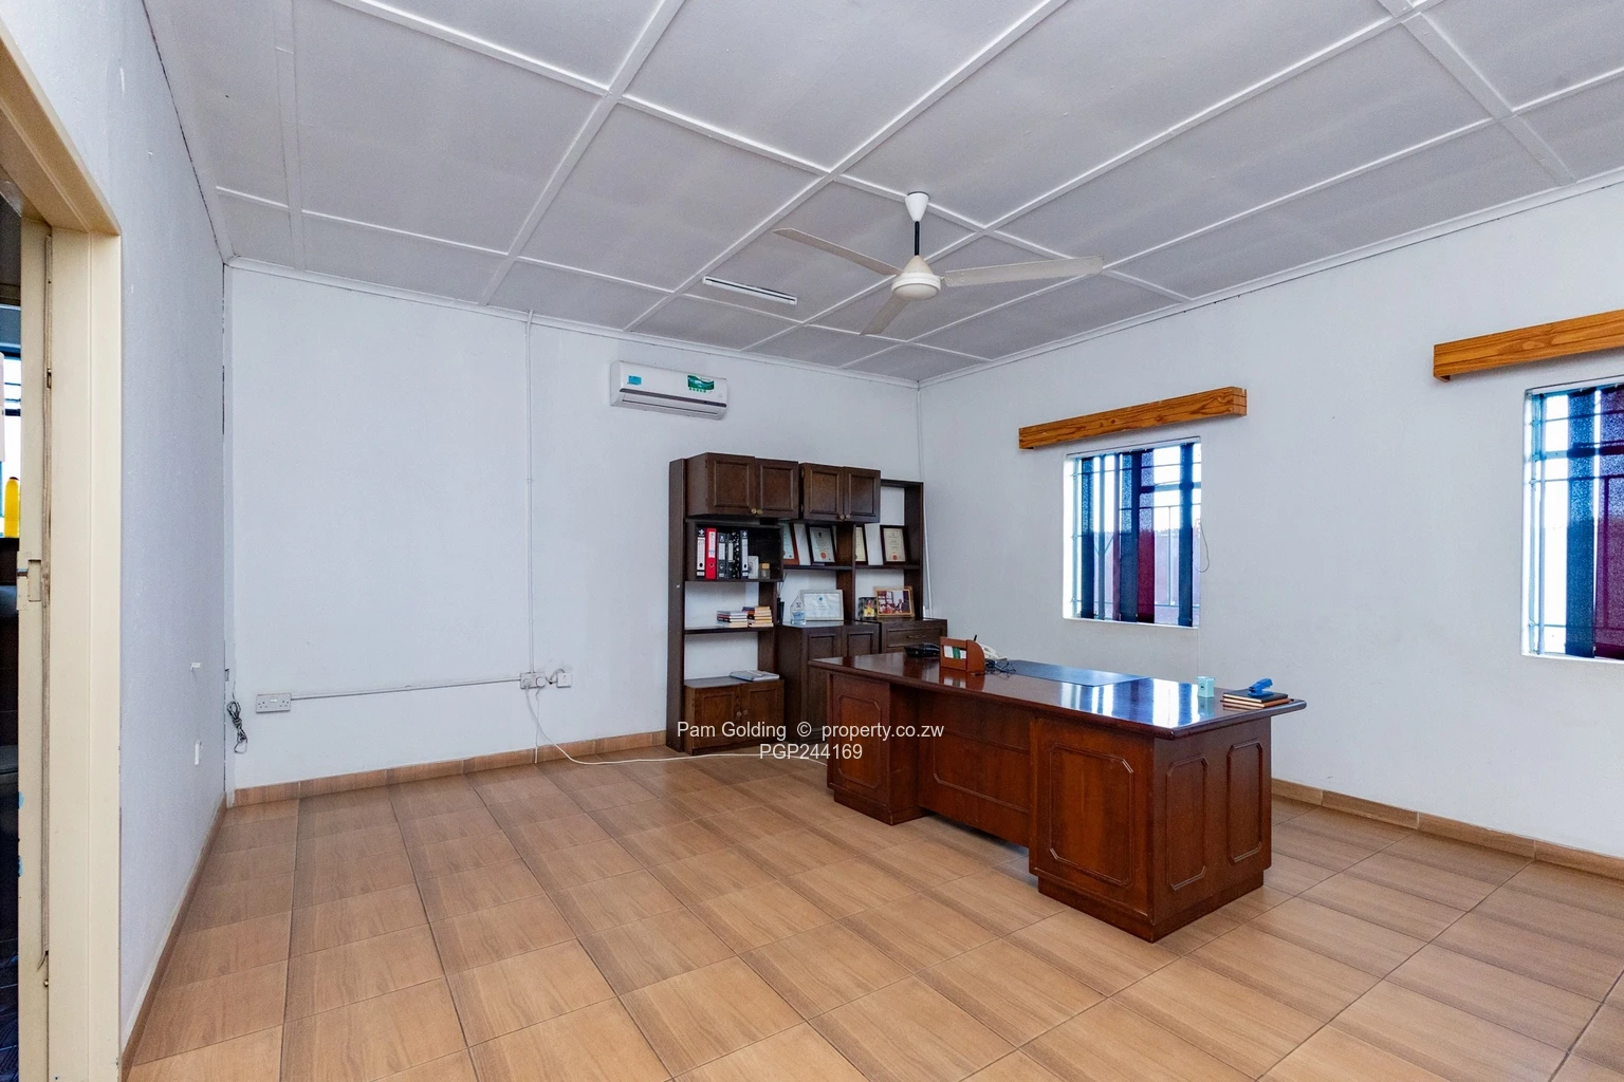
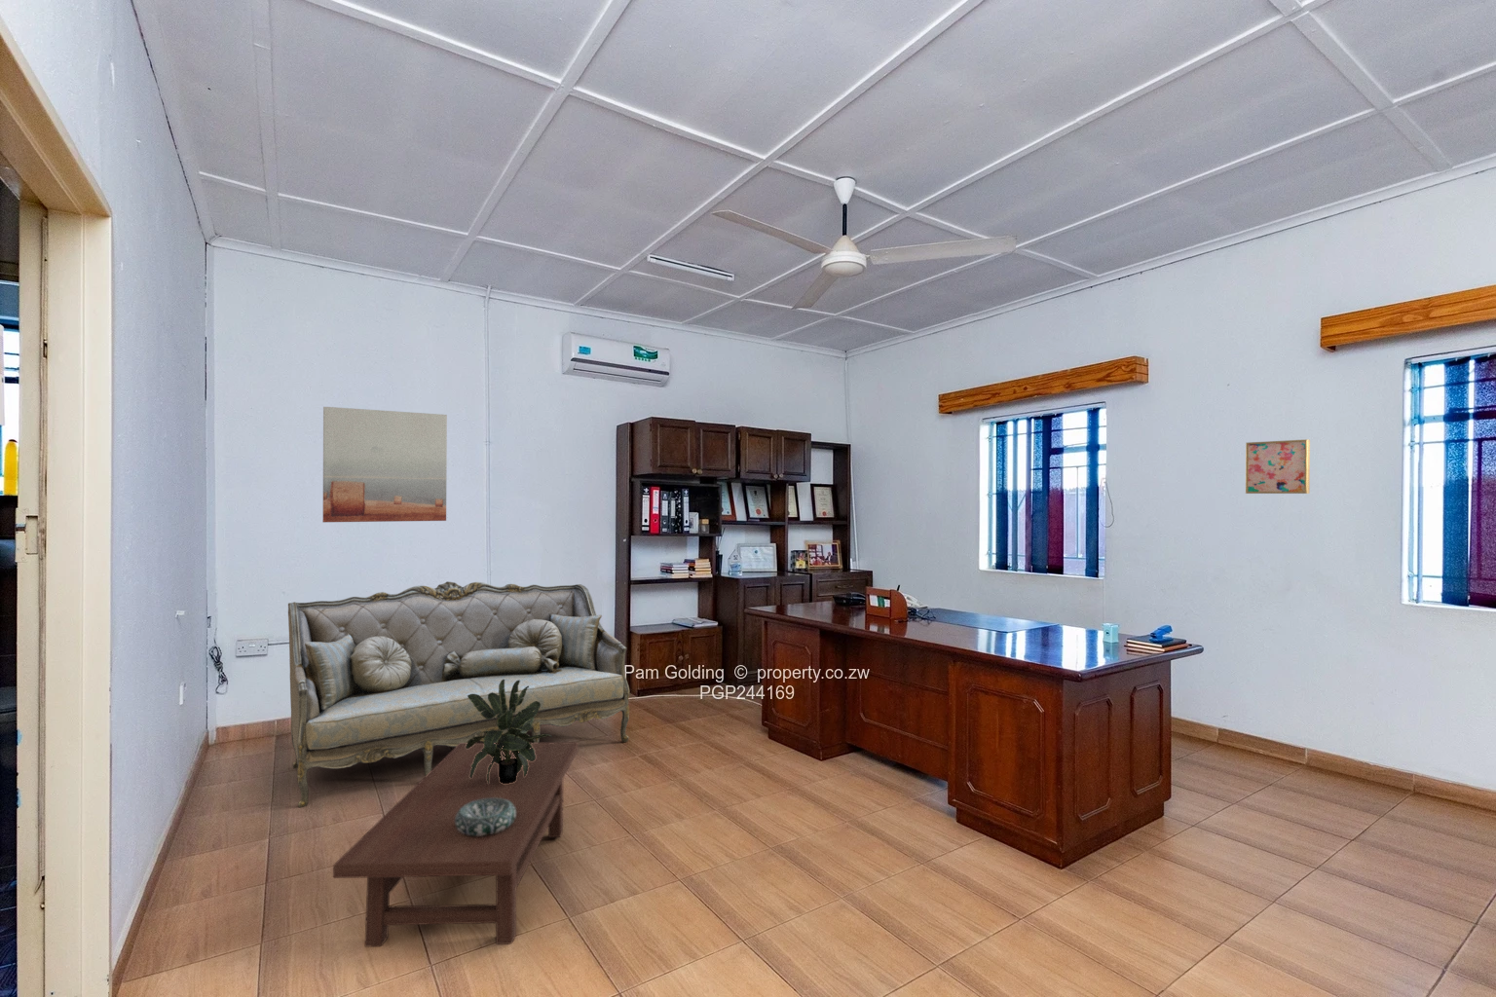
+ decorative bowl [455,799,516,837]
+ wall art [1244,438,1311,494]
+ sofa [287,580,630,809]
+ coffee table [332,741,580,948]
+ wall art [322,406,447,523]
+ potted plant [465,680,552,783]
